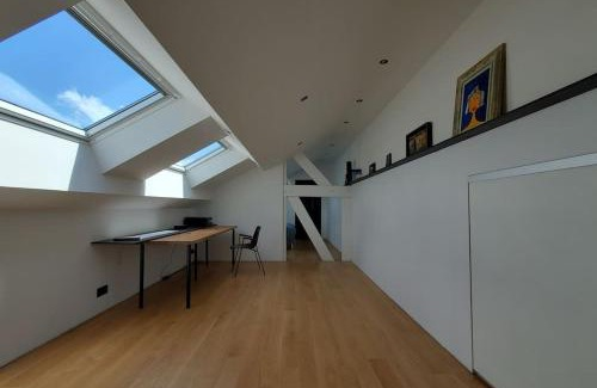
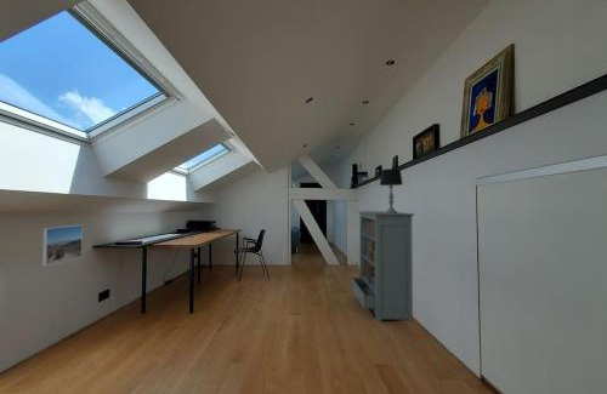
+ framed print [41,224,84,268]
+ table lamp [379,167,404,213]
+ bookshelf [350,210,416,322]
